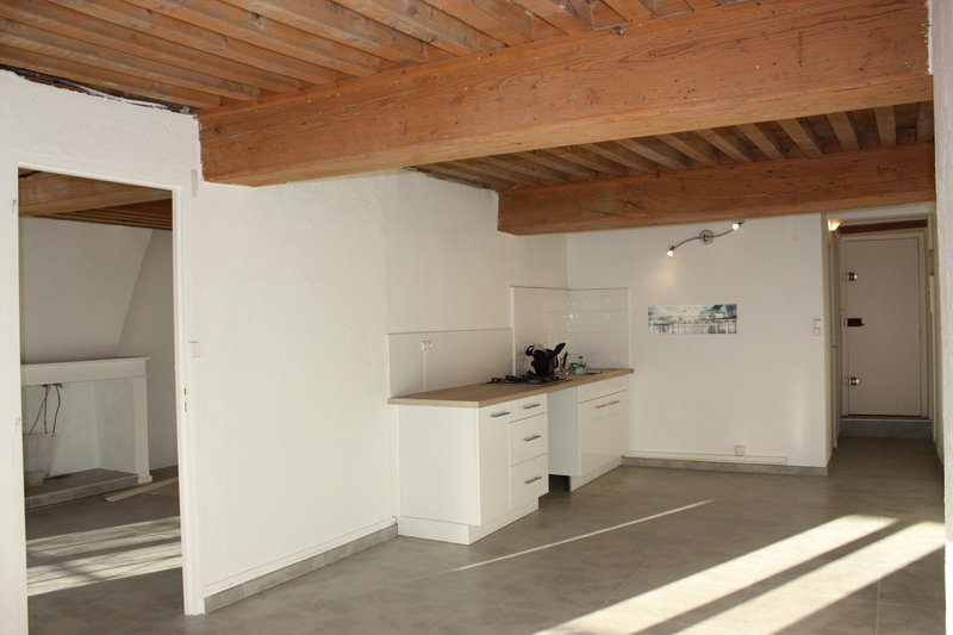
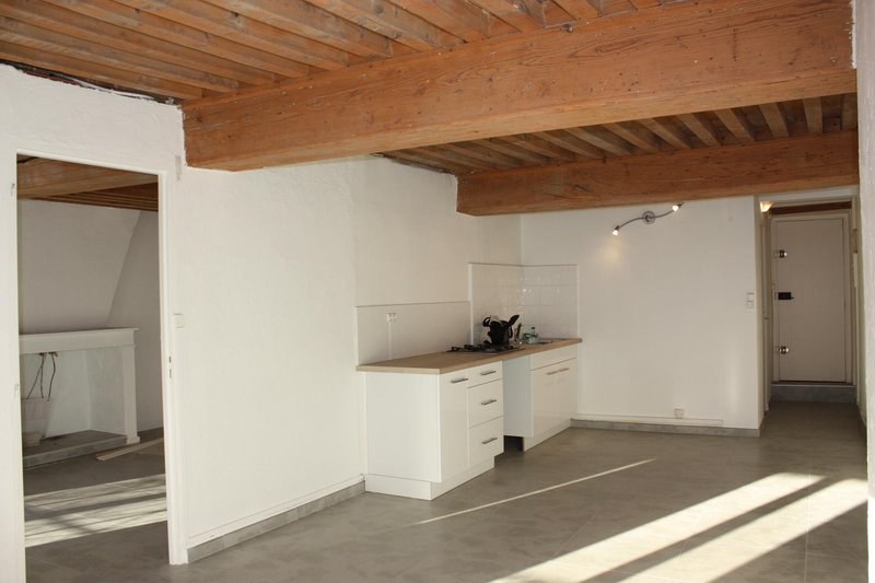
- wall art [647,303,739,336]
